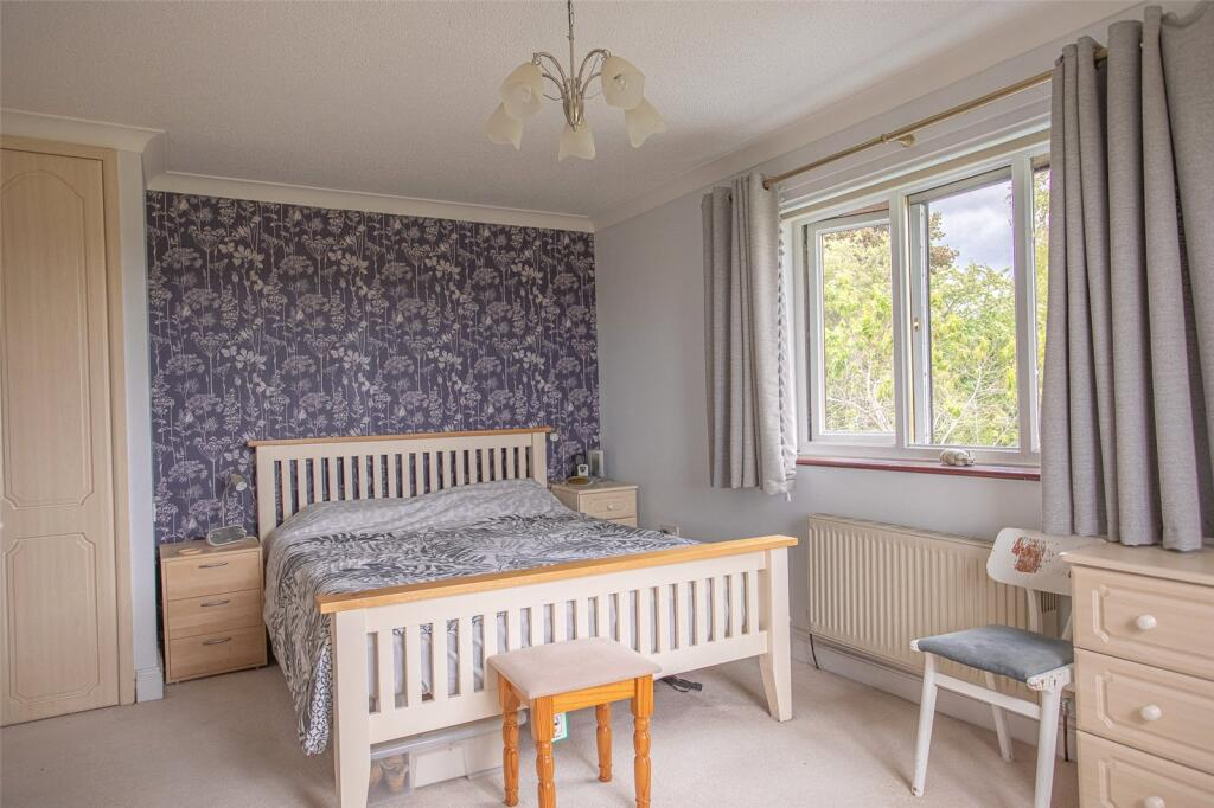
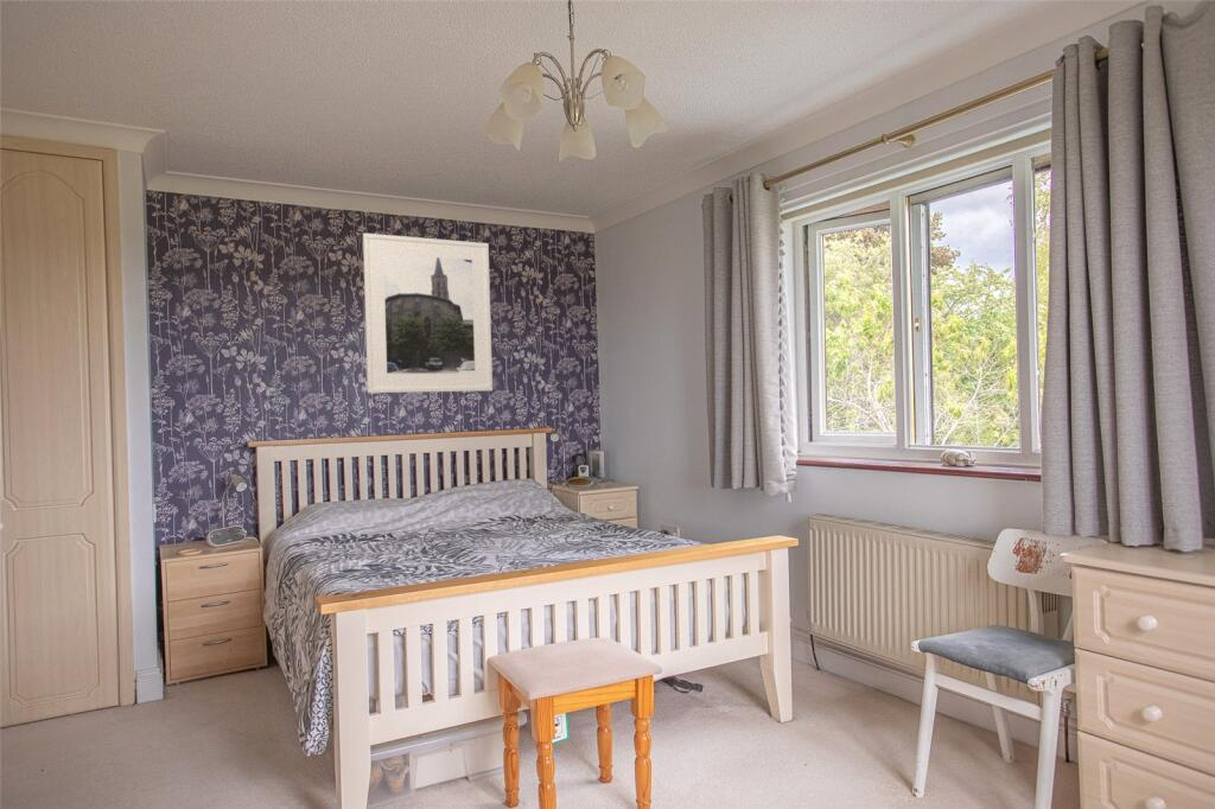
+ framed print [362,232,494,394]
